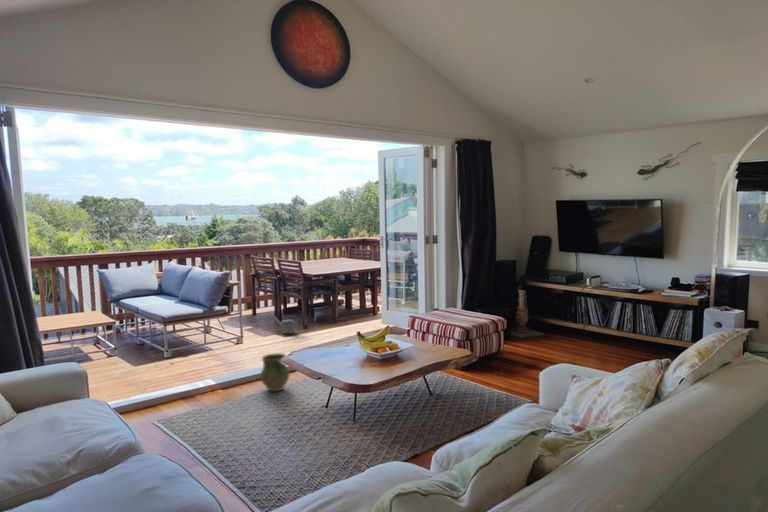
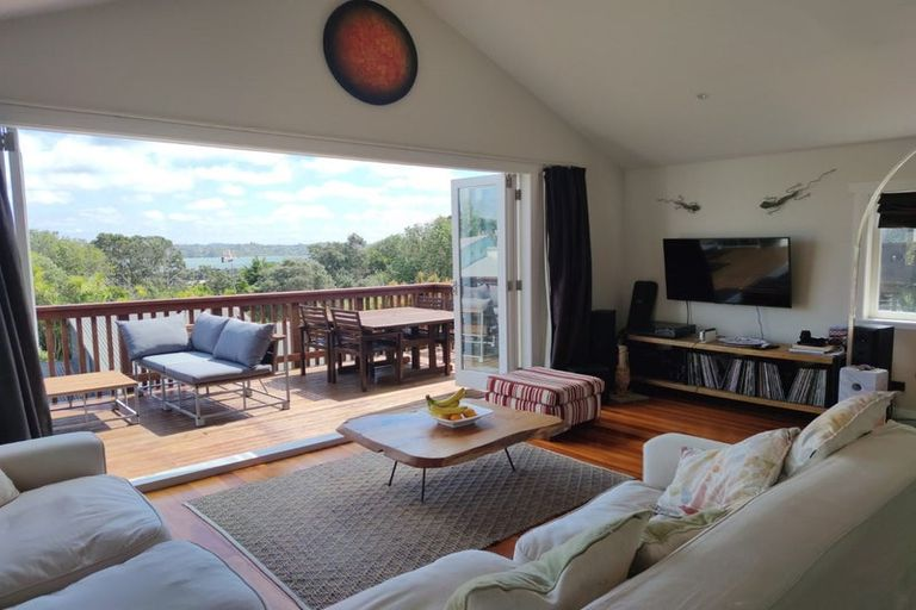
- ceramic jug [260,352,290,393]
- watering can [272,316,298,335]
